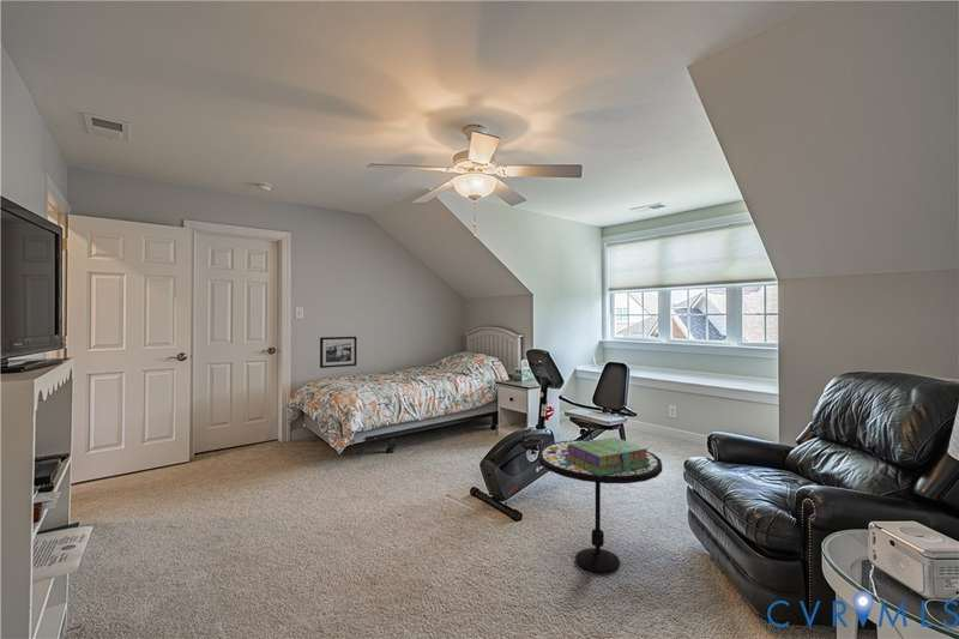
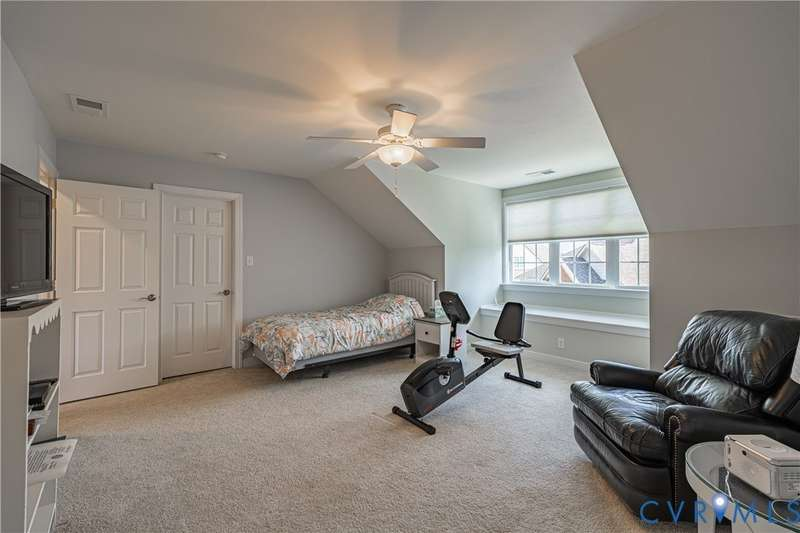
- side table [537,439,663,574]
- stack of books [565,436,651,476]
- picture frame [319,336,357,369]
